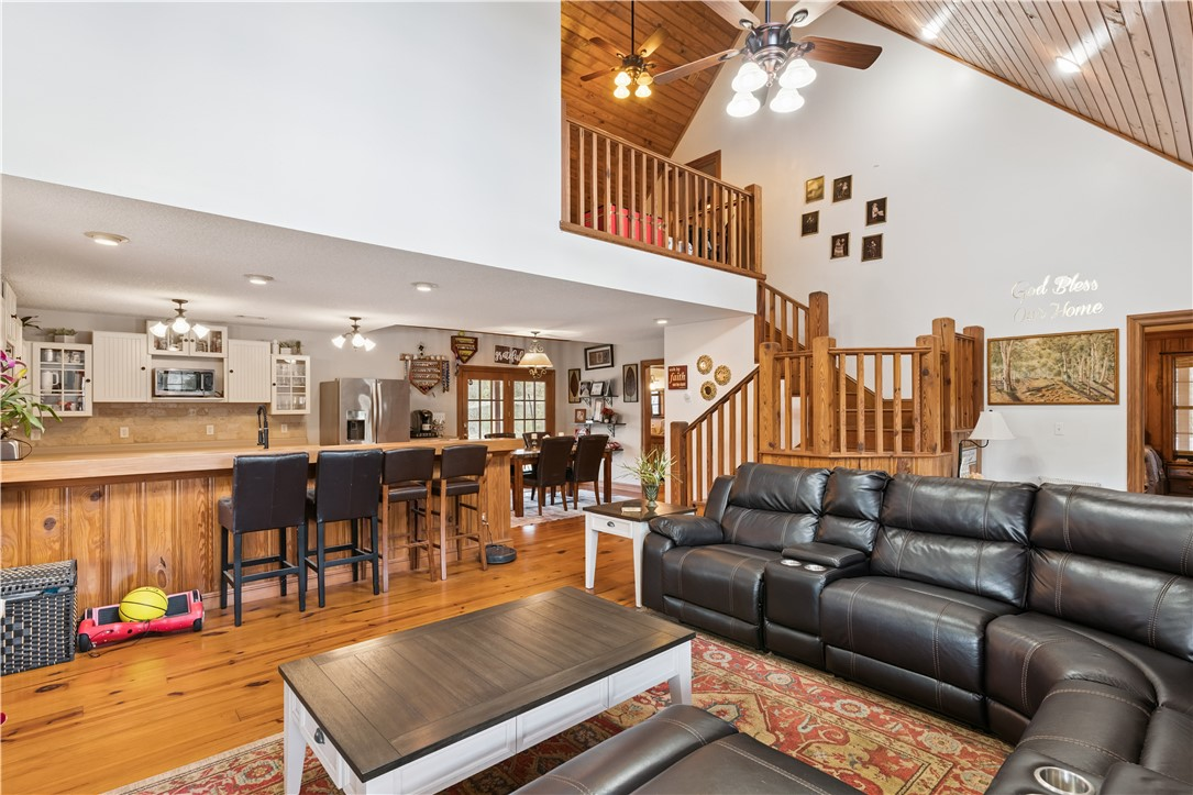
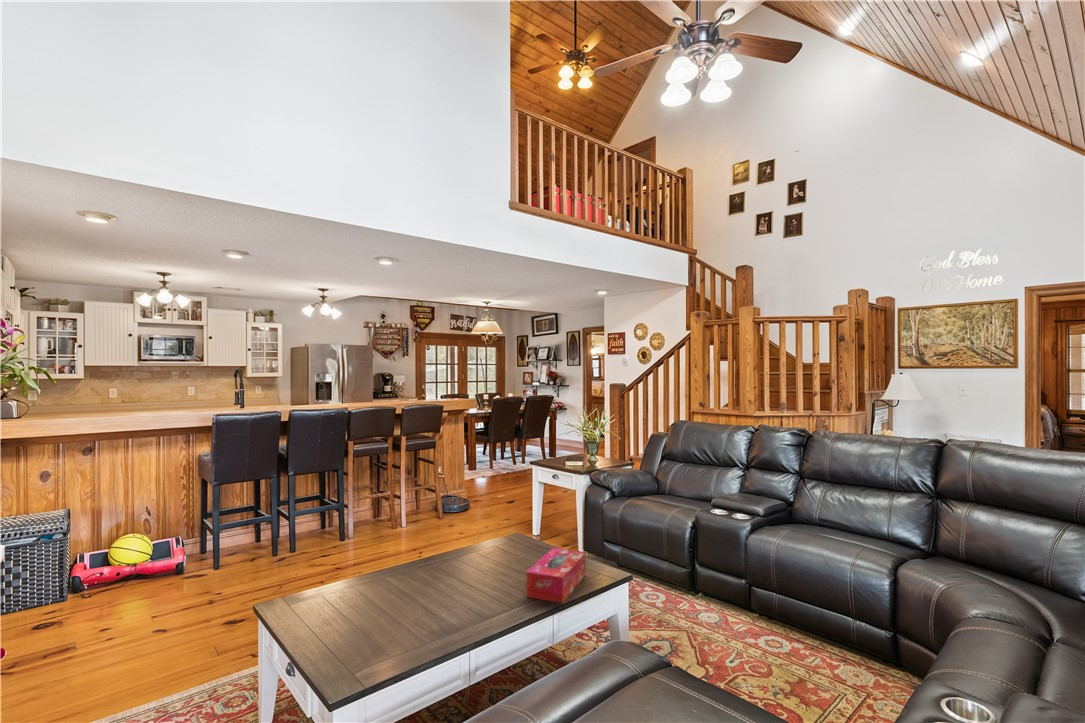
+ tissue box [526,547,587,604]
